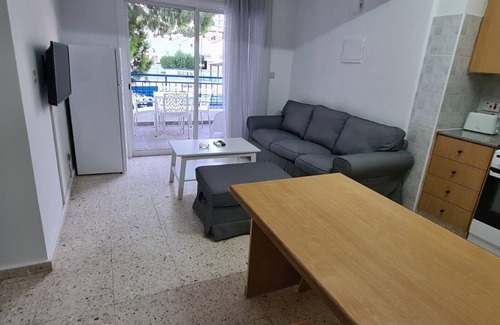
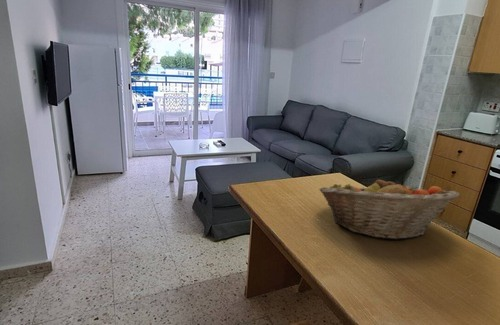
+ fruit basket [318,176,460,241]
